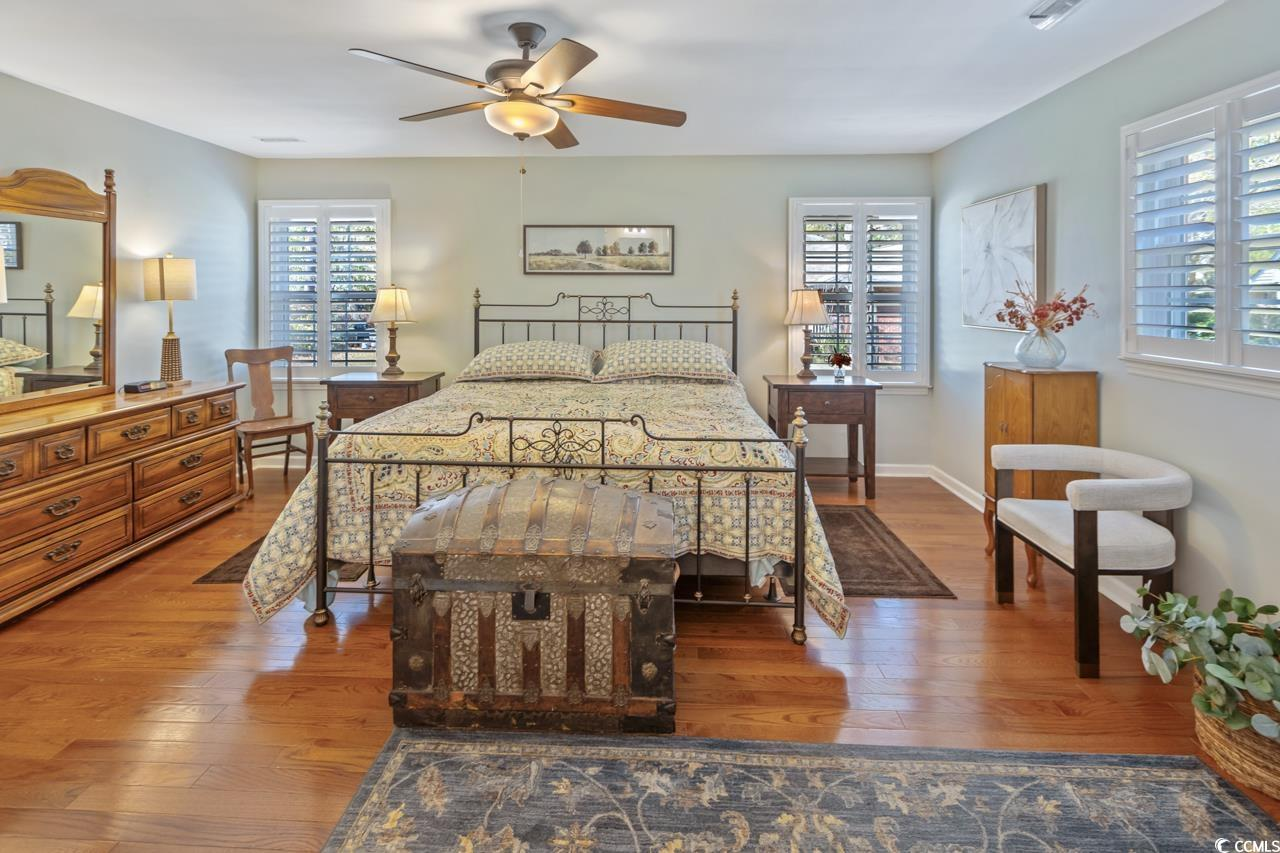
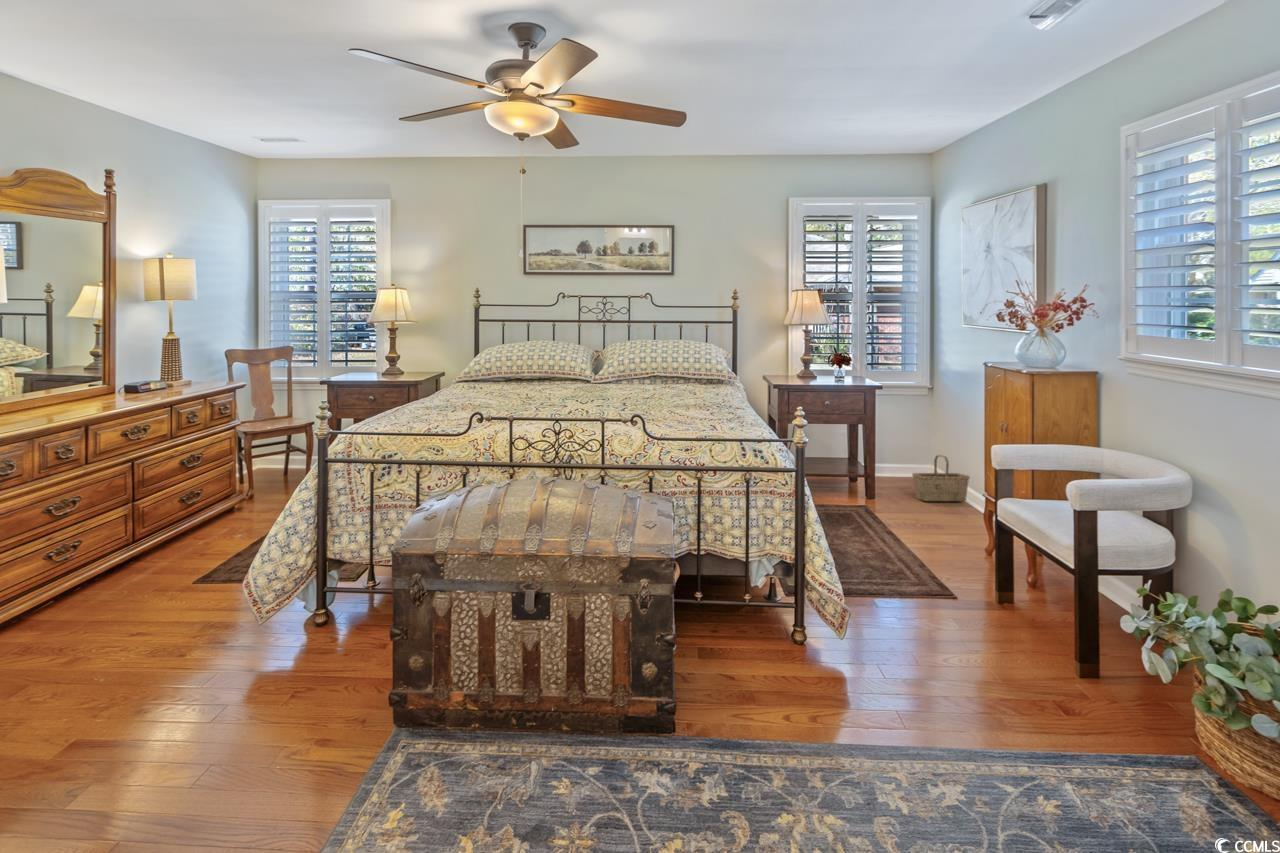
+ basket [911,454,971,502]
